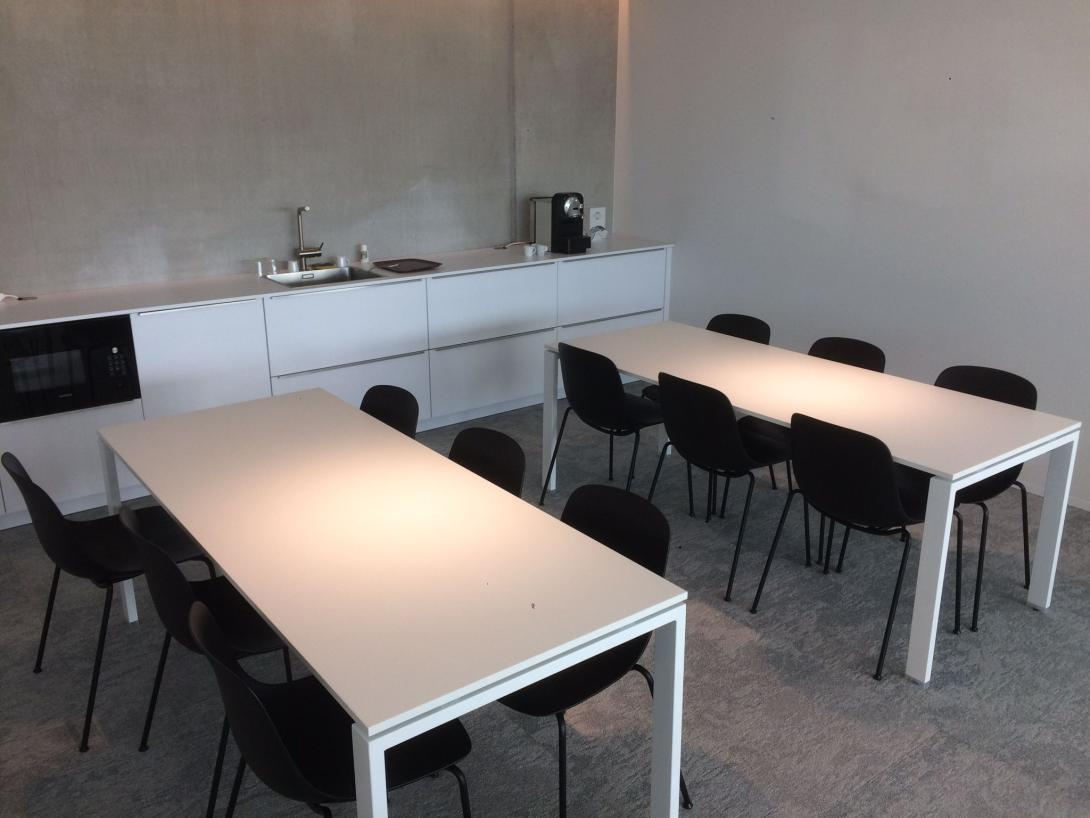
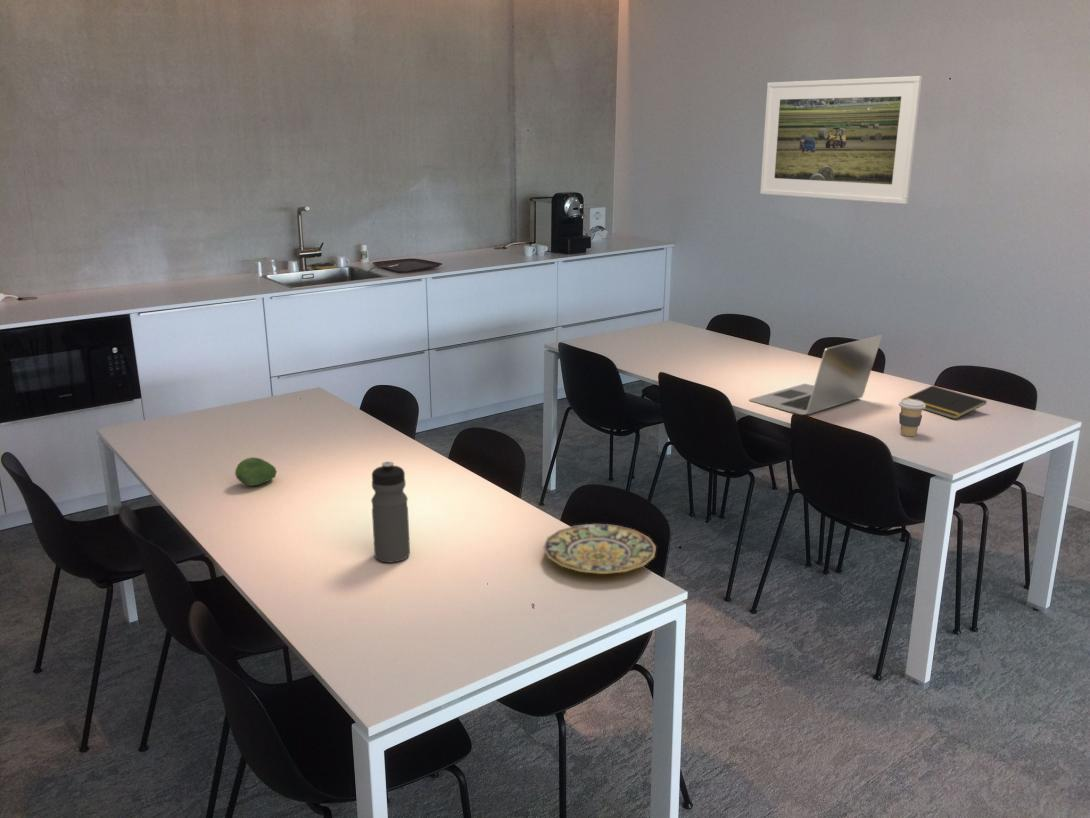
+ laptop [748,334,883,416]
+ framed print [759,75,923,205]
+ fruit [234,456,278,487]
+ water bottle [370,461,411,564]
+ plate [542,523,657,575]
+ coffee cup [898,399,925,437]
+ notepad [901,385,987,420]
